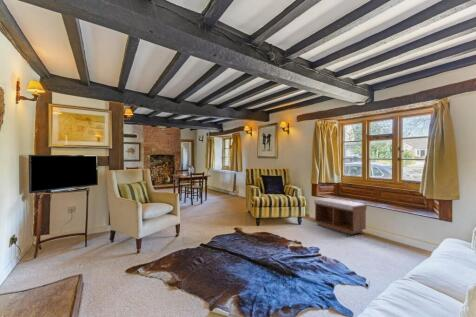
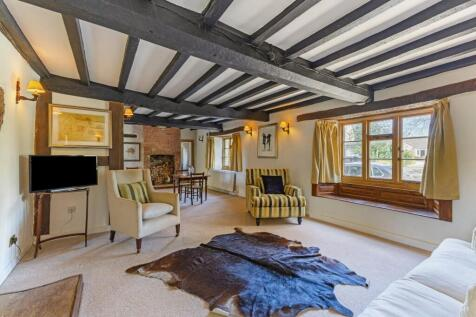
- bench [313,197,368,236]
